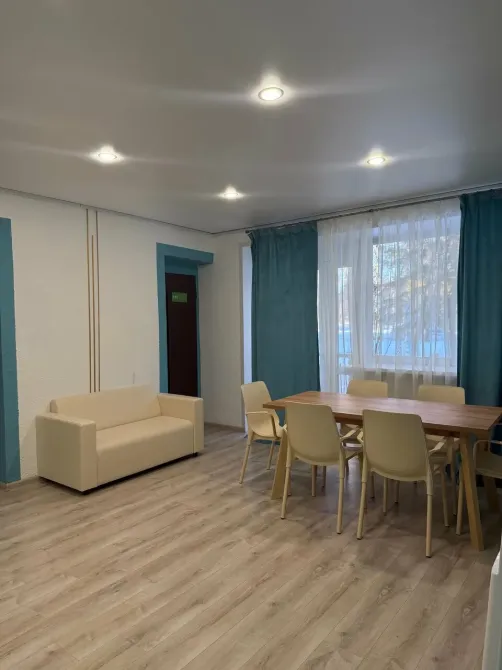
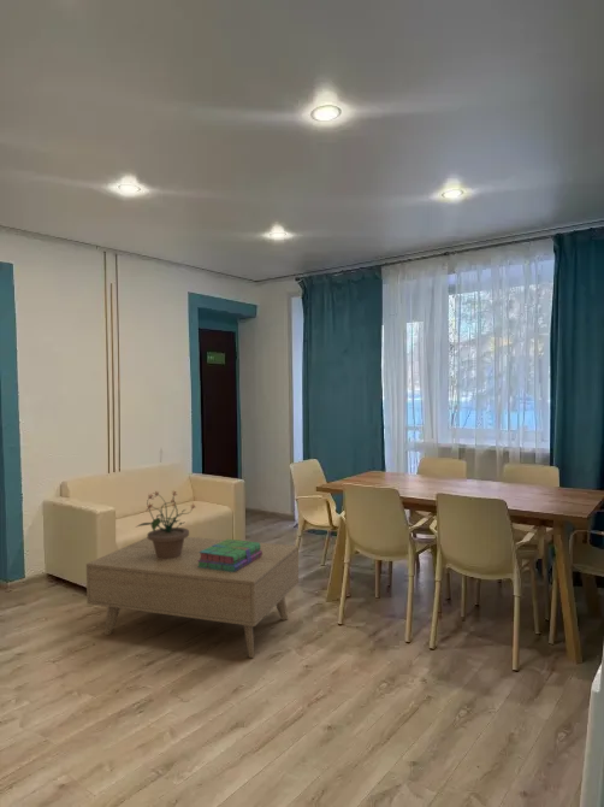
+ potted plant [136,489,196,560]
+ coffee table [85,536,300,659]
+ stack of books [197,538,262,572]
